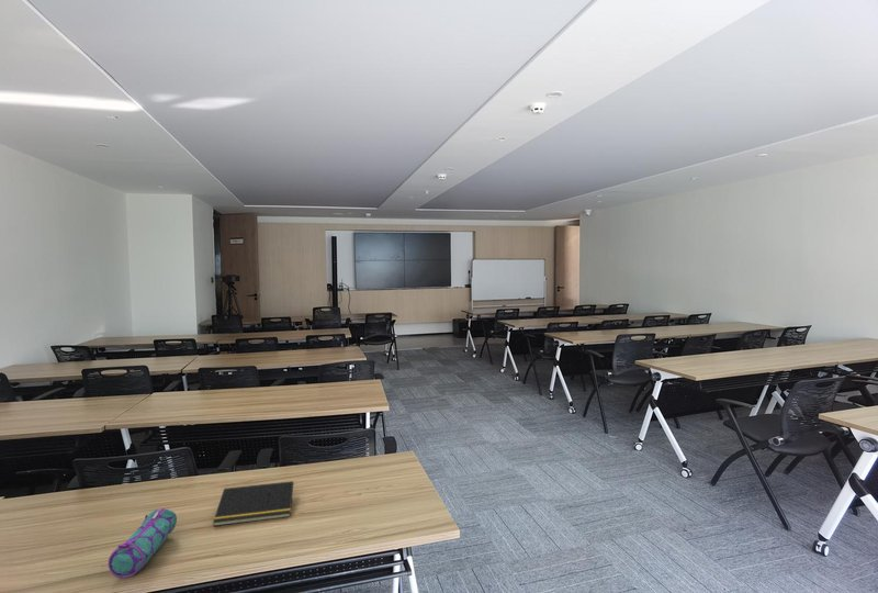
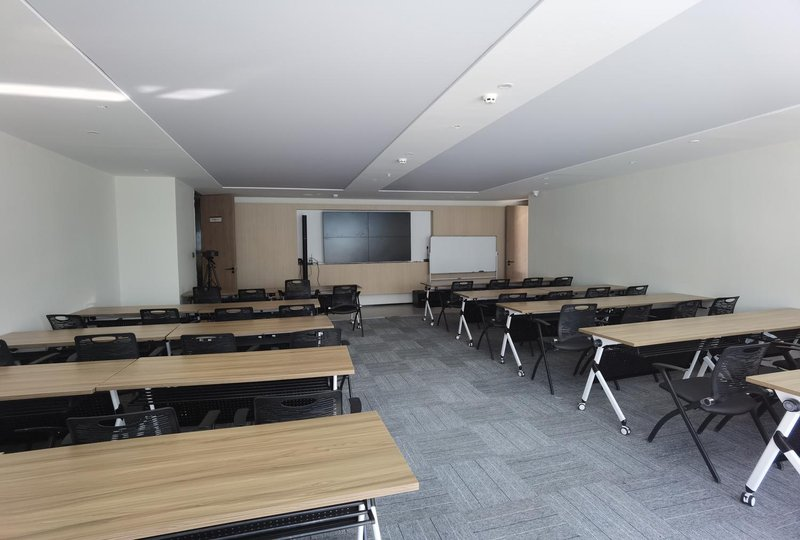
- pencil case [108,507,178,579]
- notepad [212,480,294,527]
